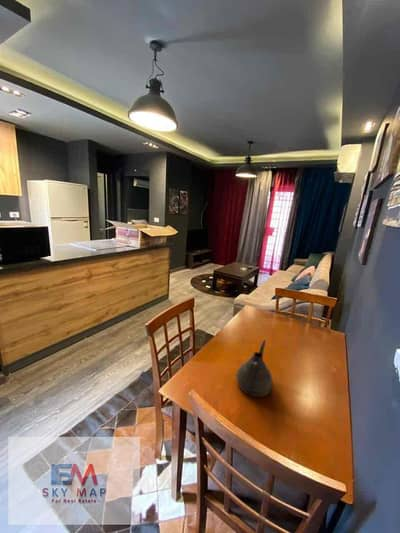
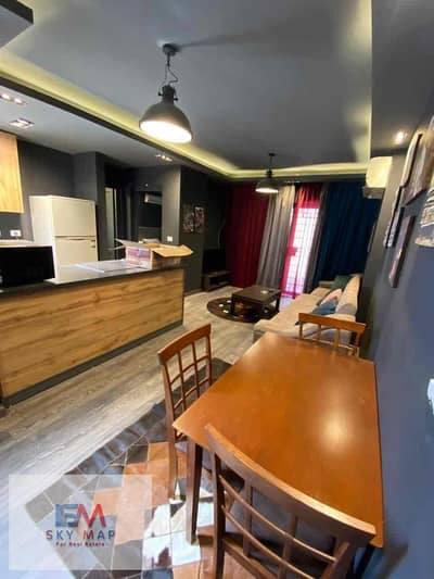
- teapot [235,339,274,398]
